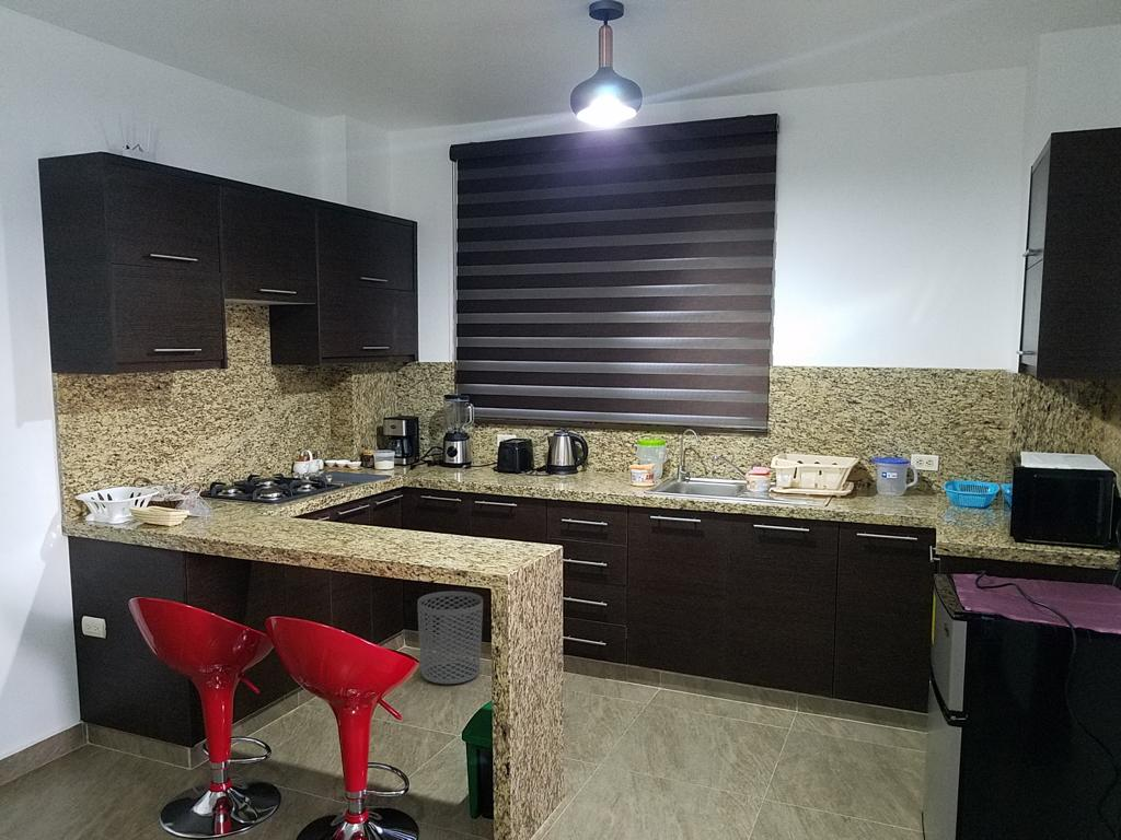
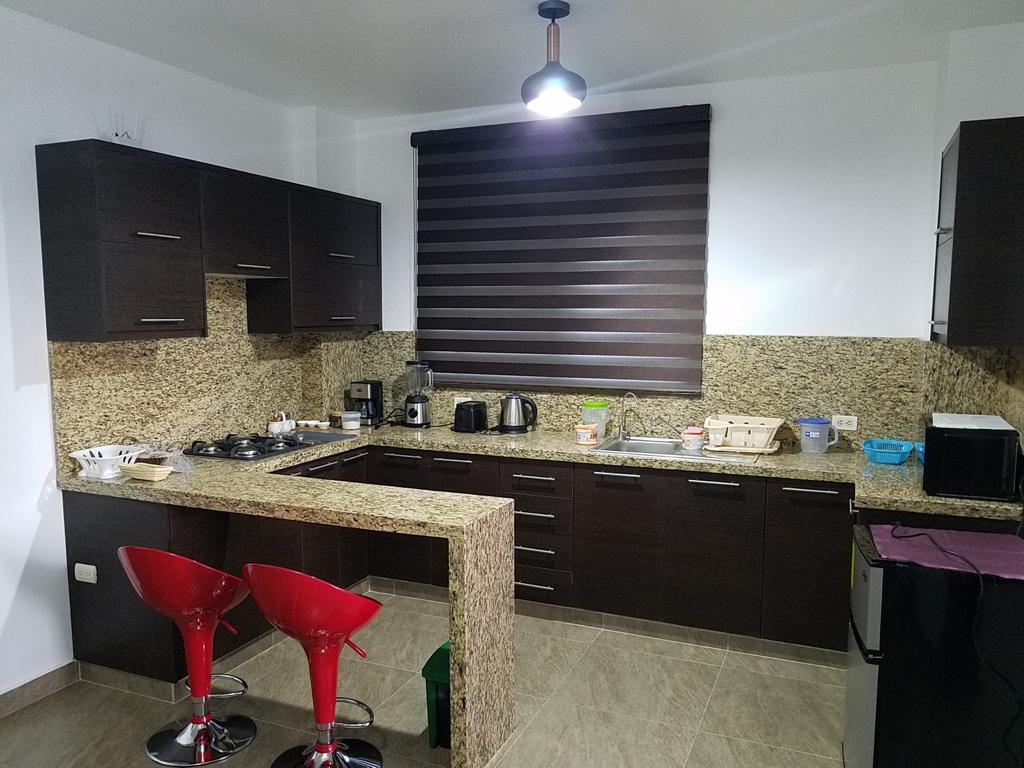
- waste bin [417,591,484,685]
